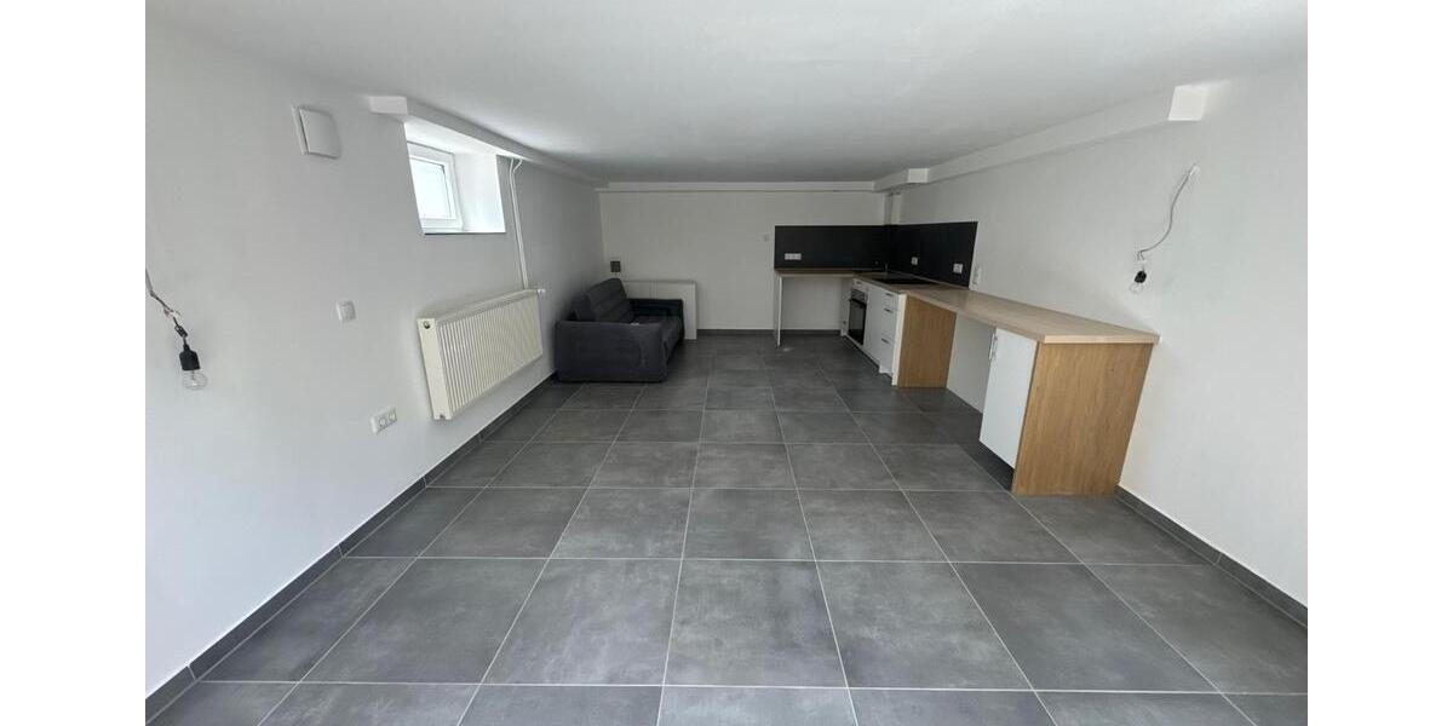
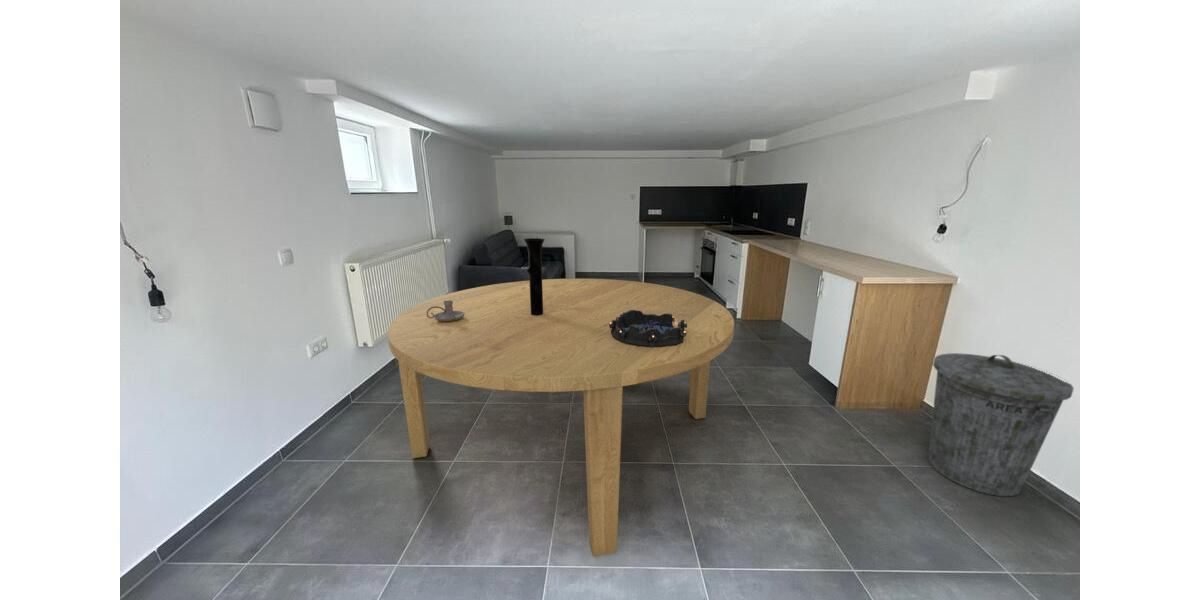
+ trash can [927,352,1075,497]
+ decorative bowl [609,310,687,347]
+ candle holder [426,300,464,321]
+ dining table [387,278,735,558]
+ vase [523,237,546,315]
